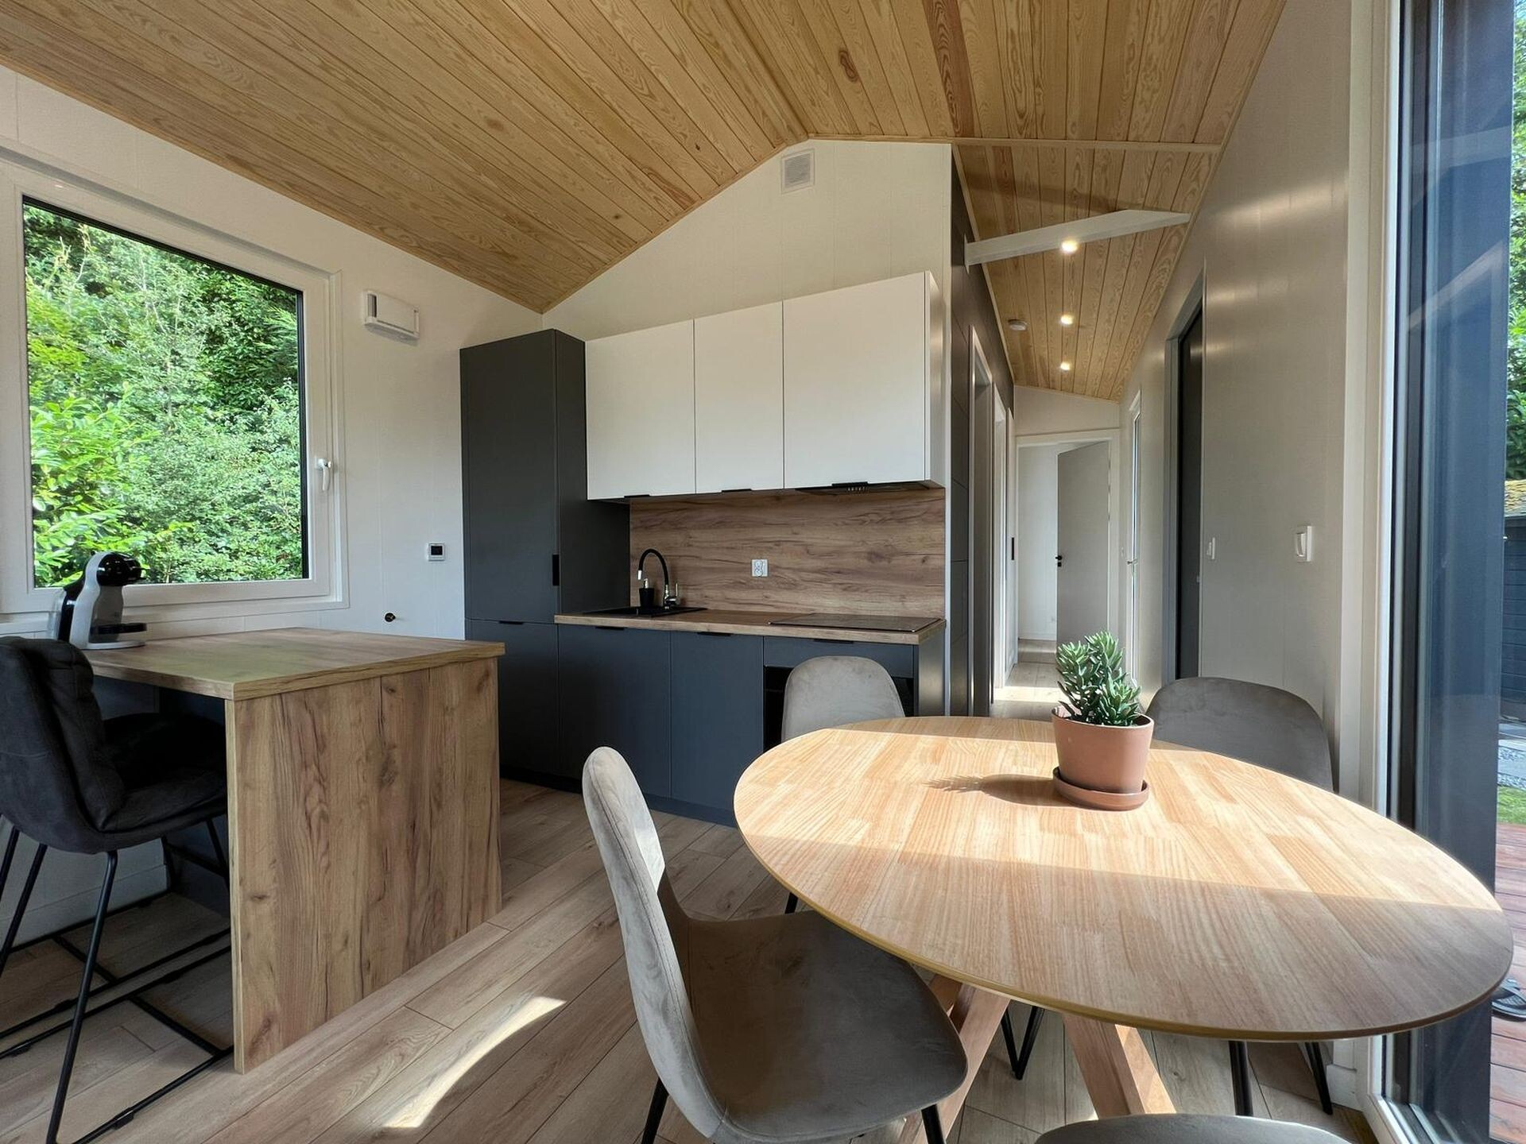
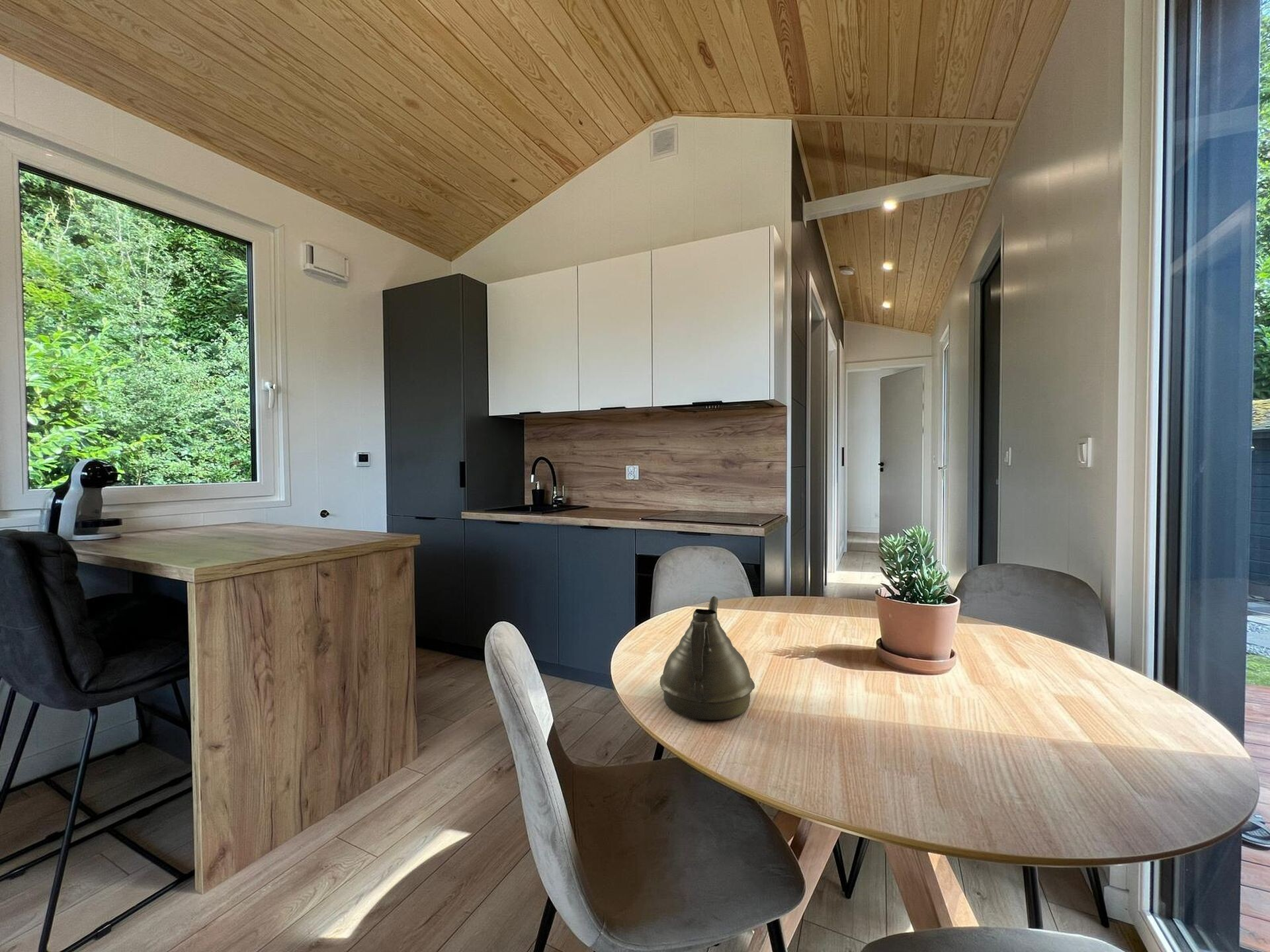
+ teapot [659,596,755,721]
